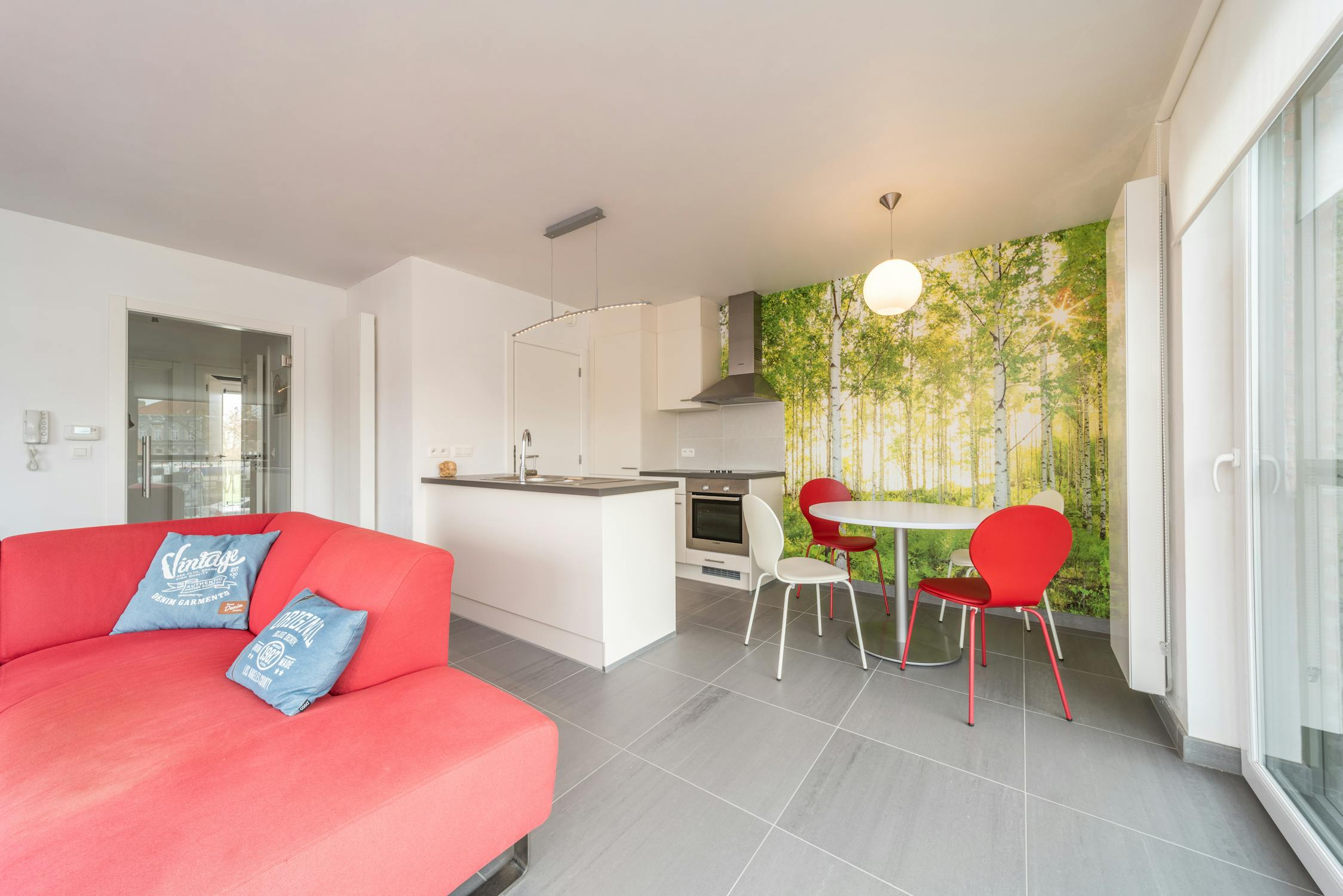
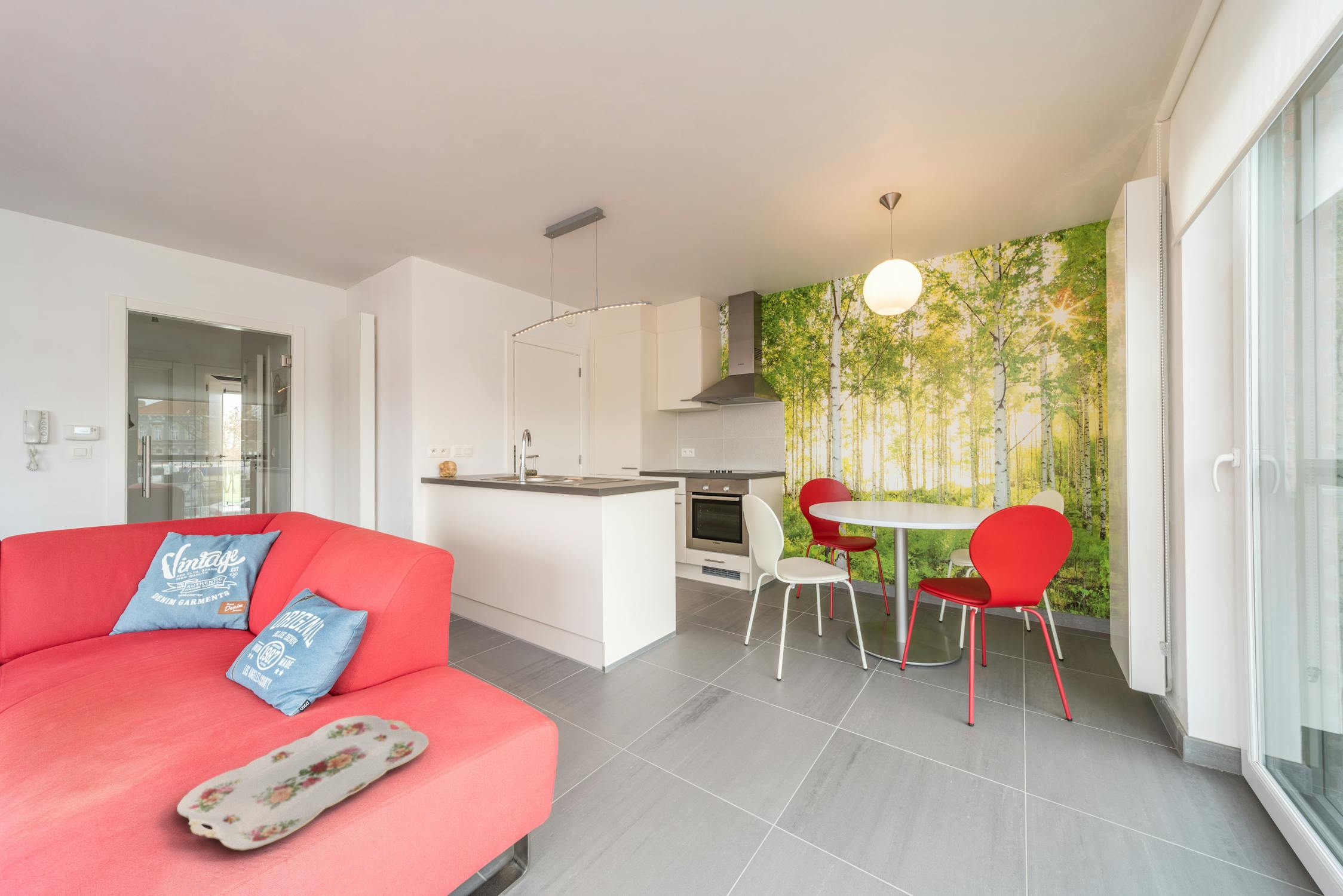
+ serving tray [176,714,430,851]
